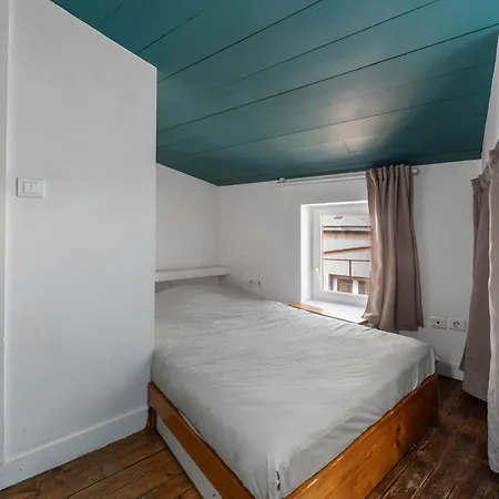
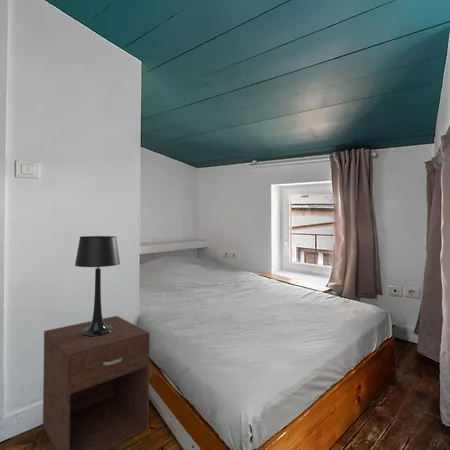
+ table lamp [74,235,121,337]
+ nightstand [42,315,151,450]
